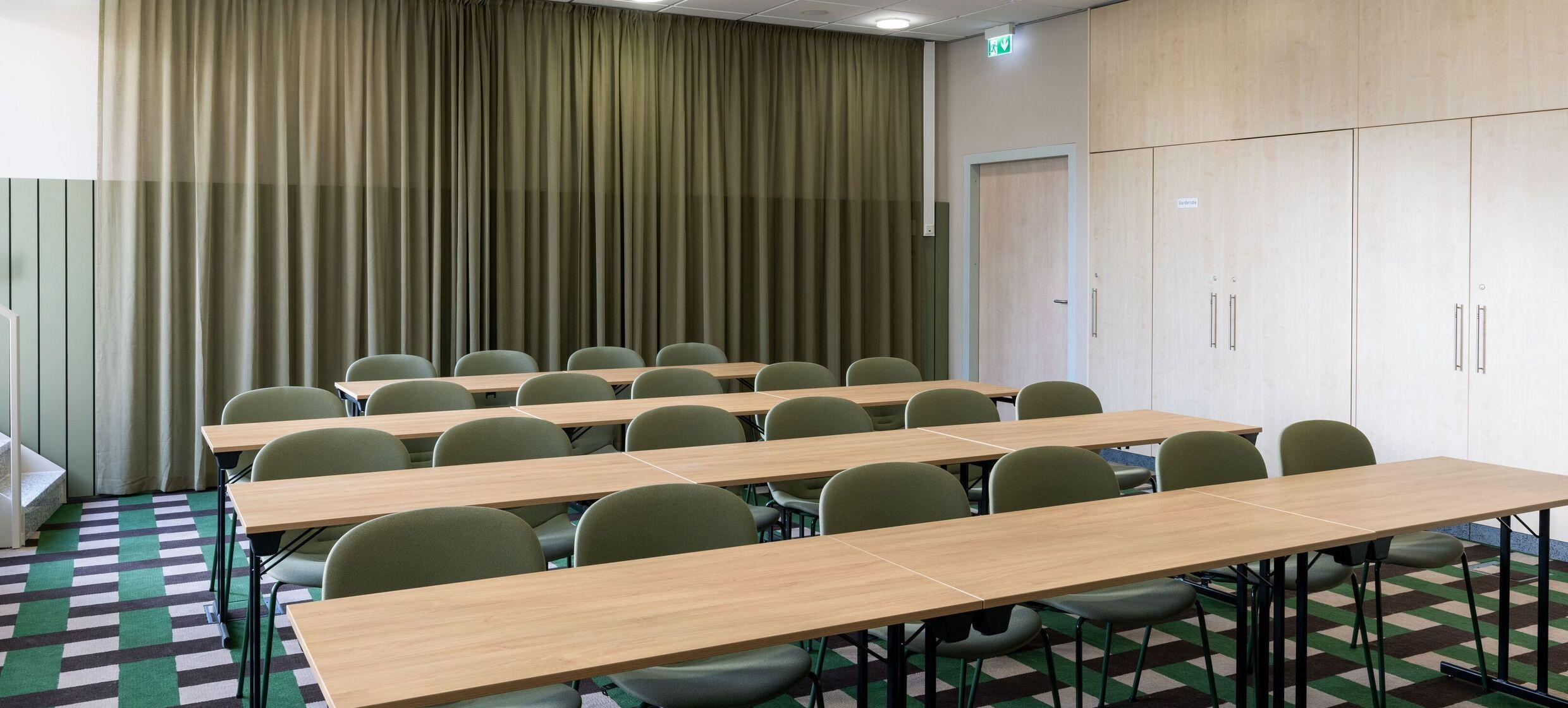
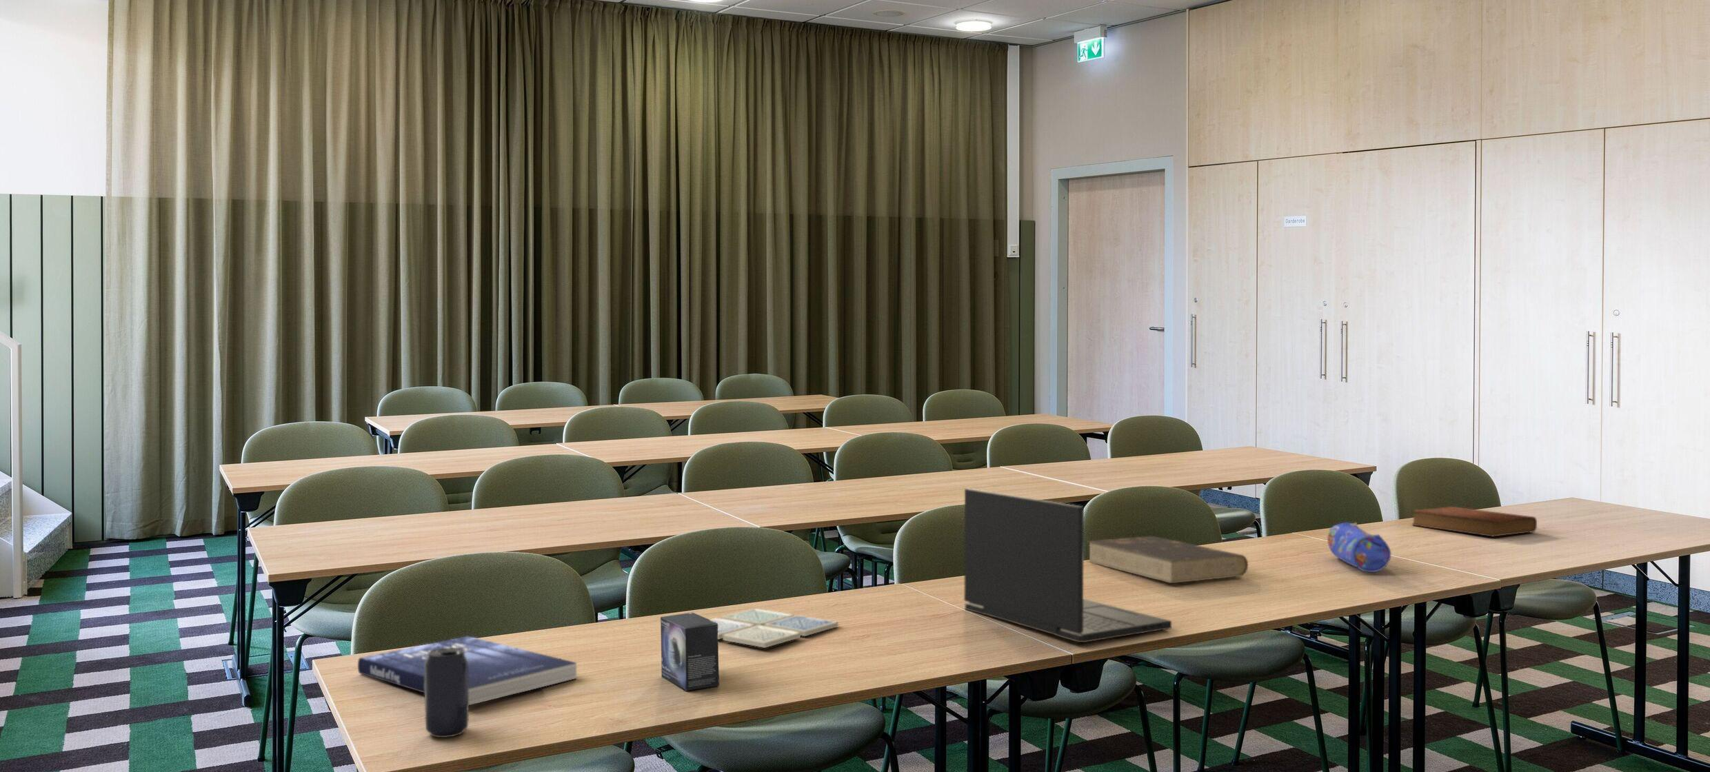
+ drink coaster [710,608,839,649]
+ bible [1411,506,1538,538]
+ book [1086,535,1249,583]
+ beverage can [424,648,470,738]
+ book [358,636,577,705]
+ small box [660,612,720,691]
+ laptop [963,488,1172,643]
+ pencil case [1326,522,1392,574]
